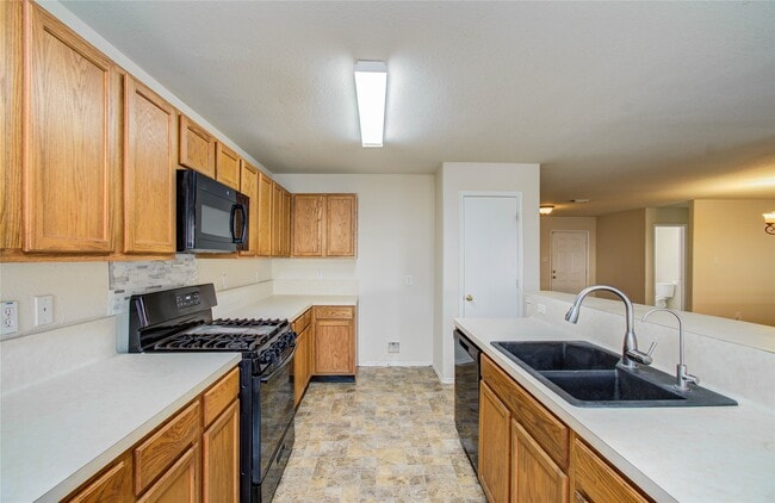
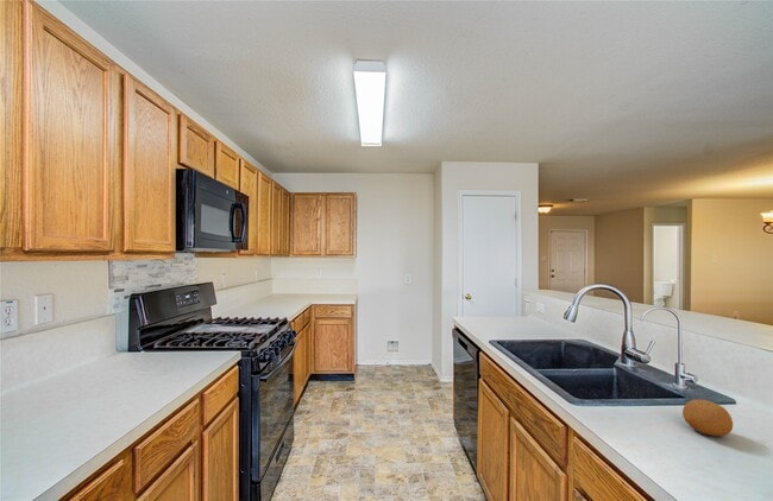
+ fruit [681,399,734,437]
